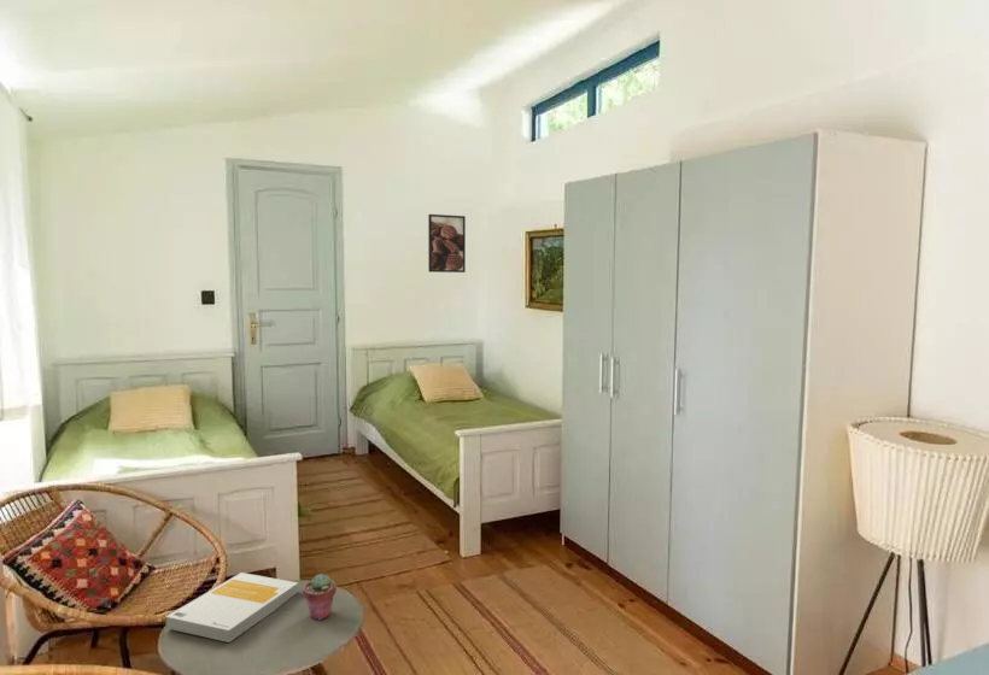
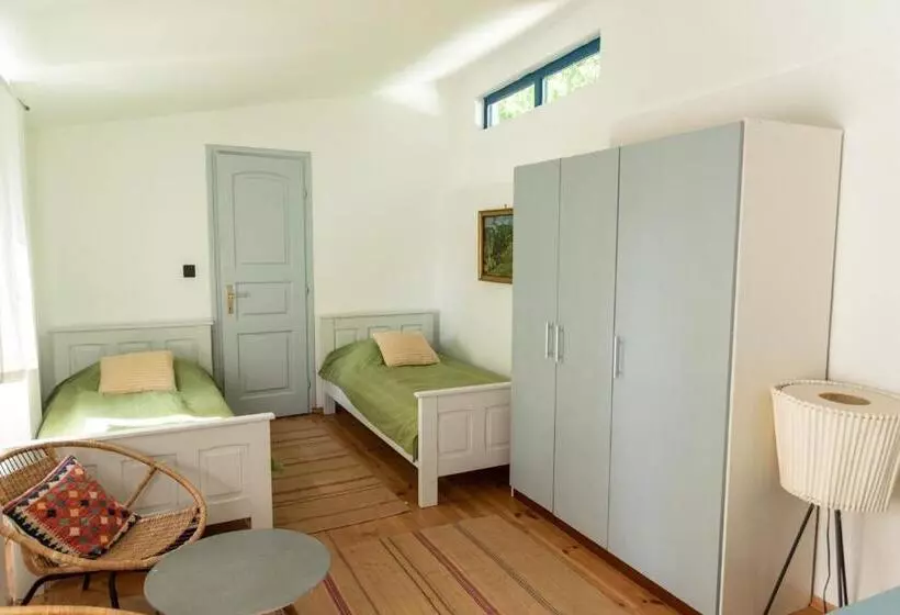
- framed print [427,213,467,274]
- potted succulent [302,573,338,621]
- book [164,571,299,644]
